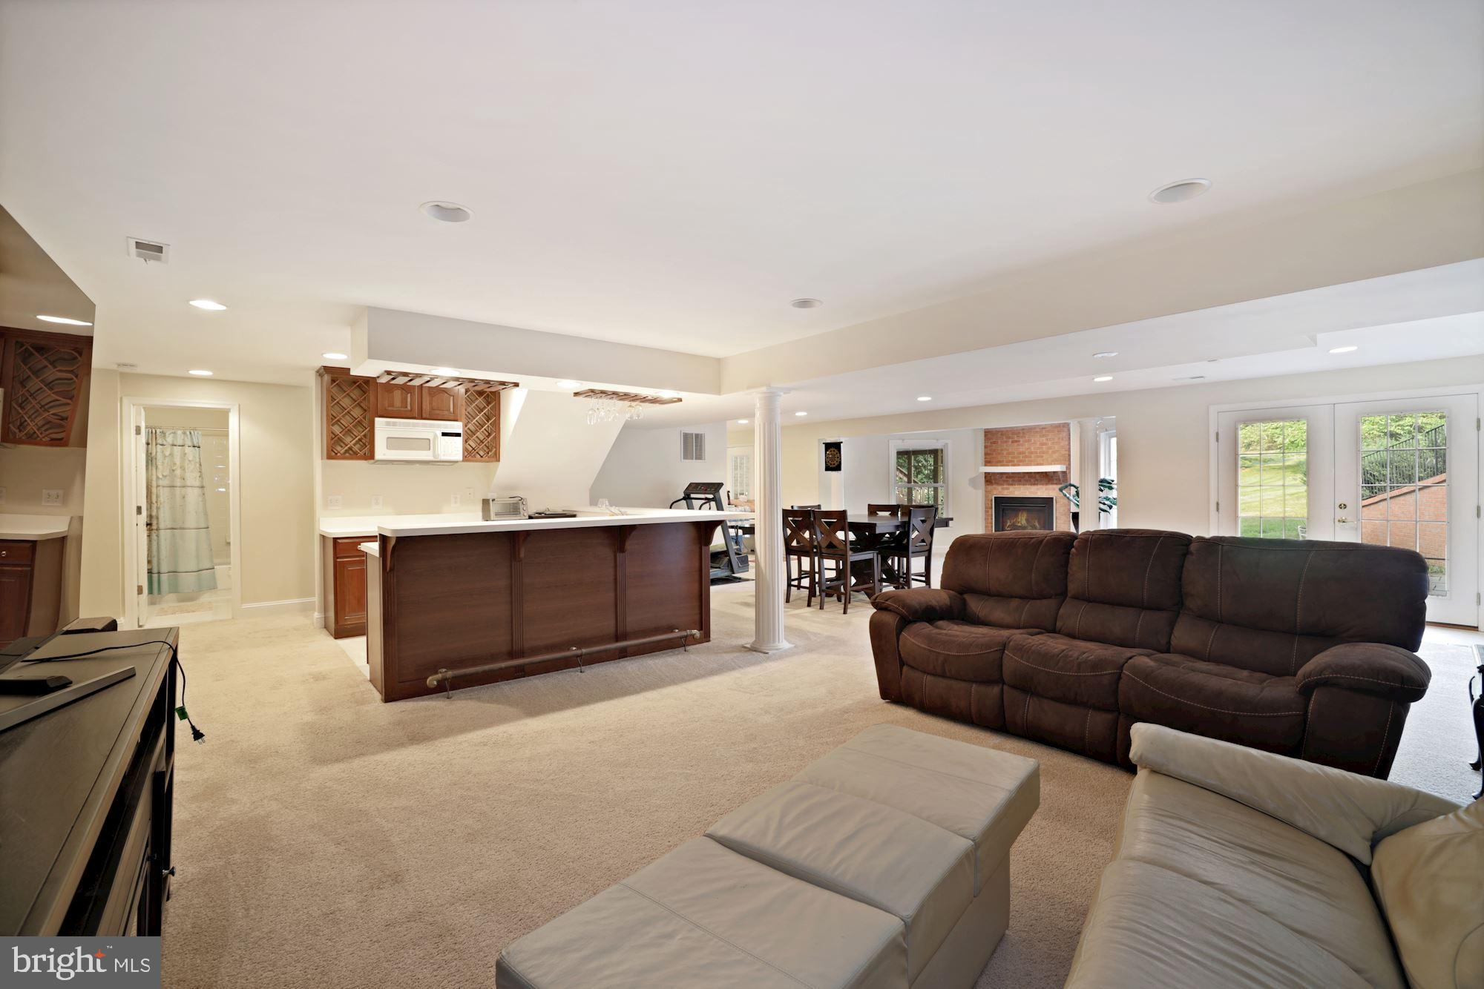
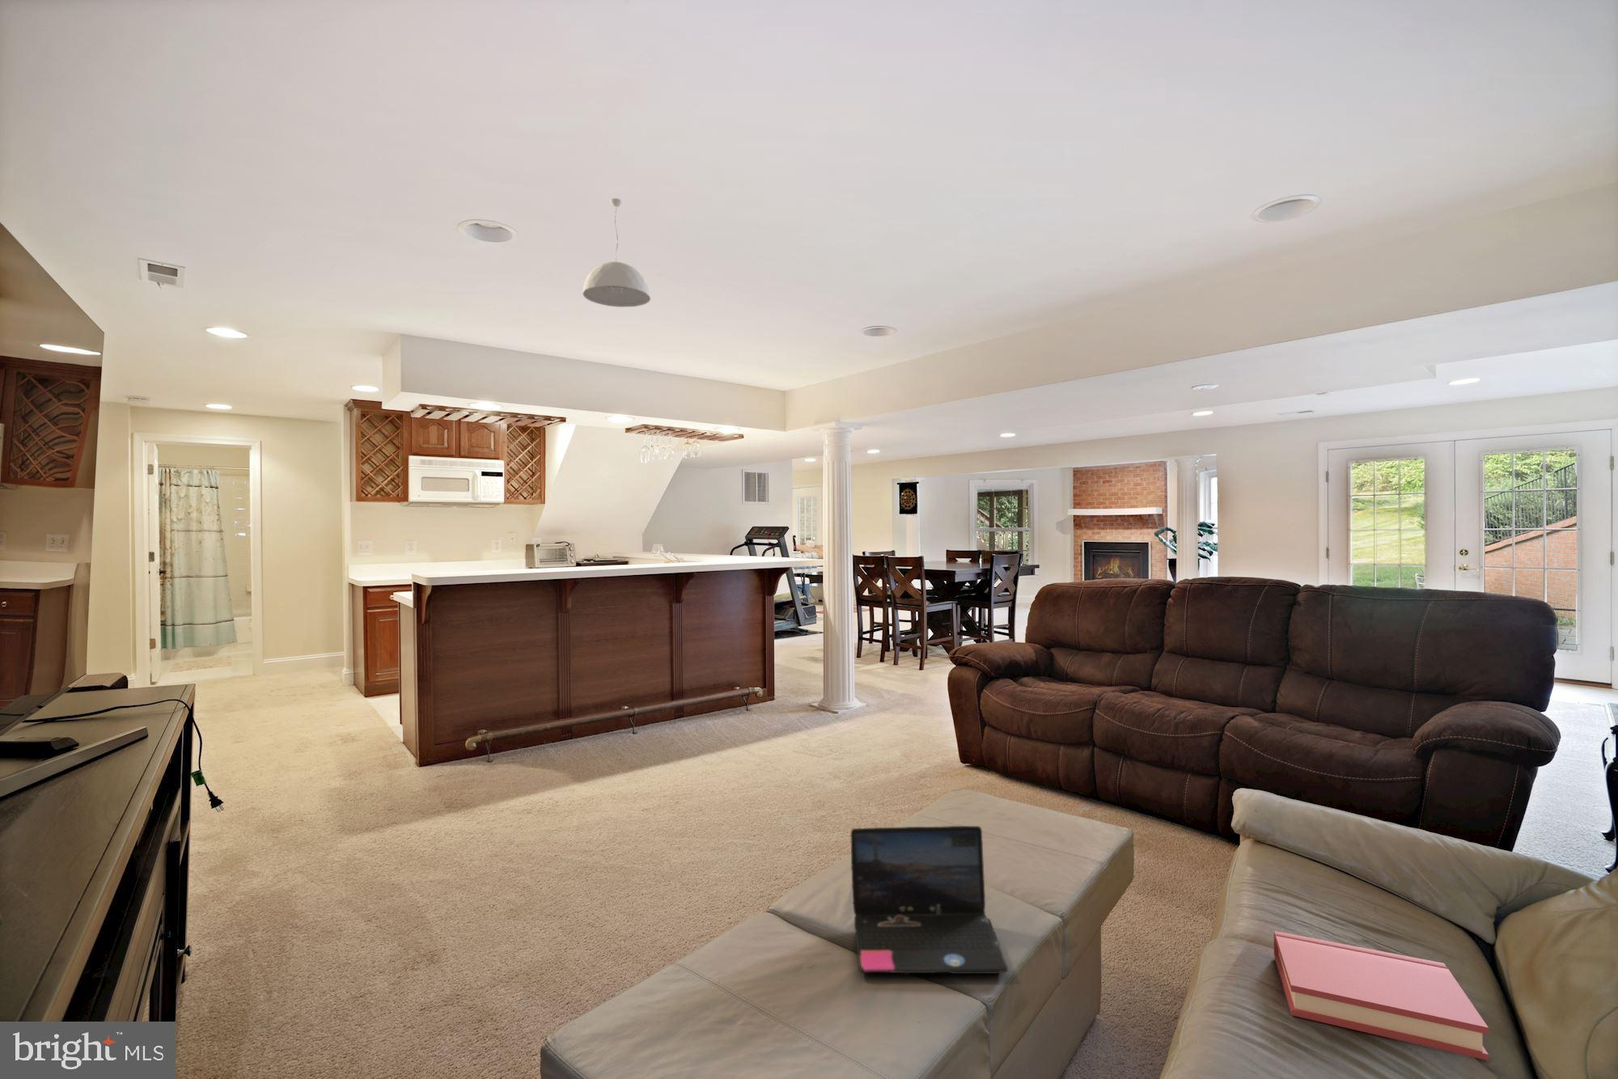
+ hardback book [1274,930,1489,1061]
+ pendant light [581,197,651,307]
+ laptop [850,825,1009,974]
